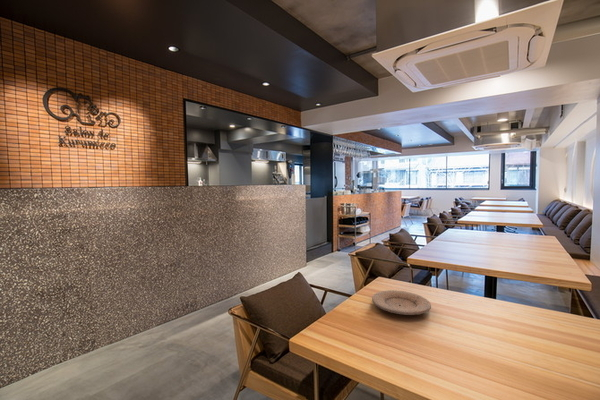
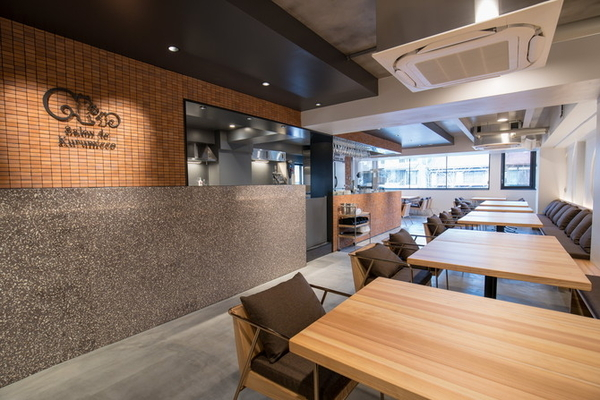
- plate [371,289,432,316]
